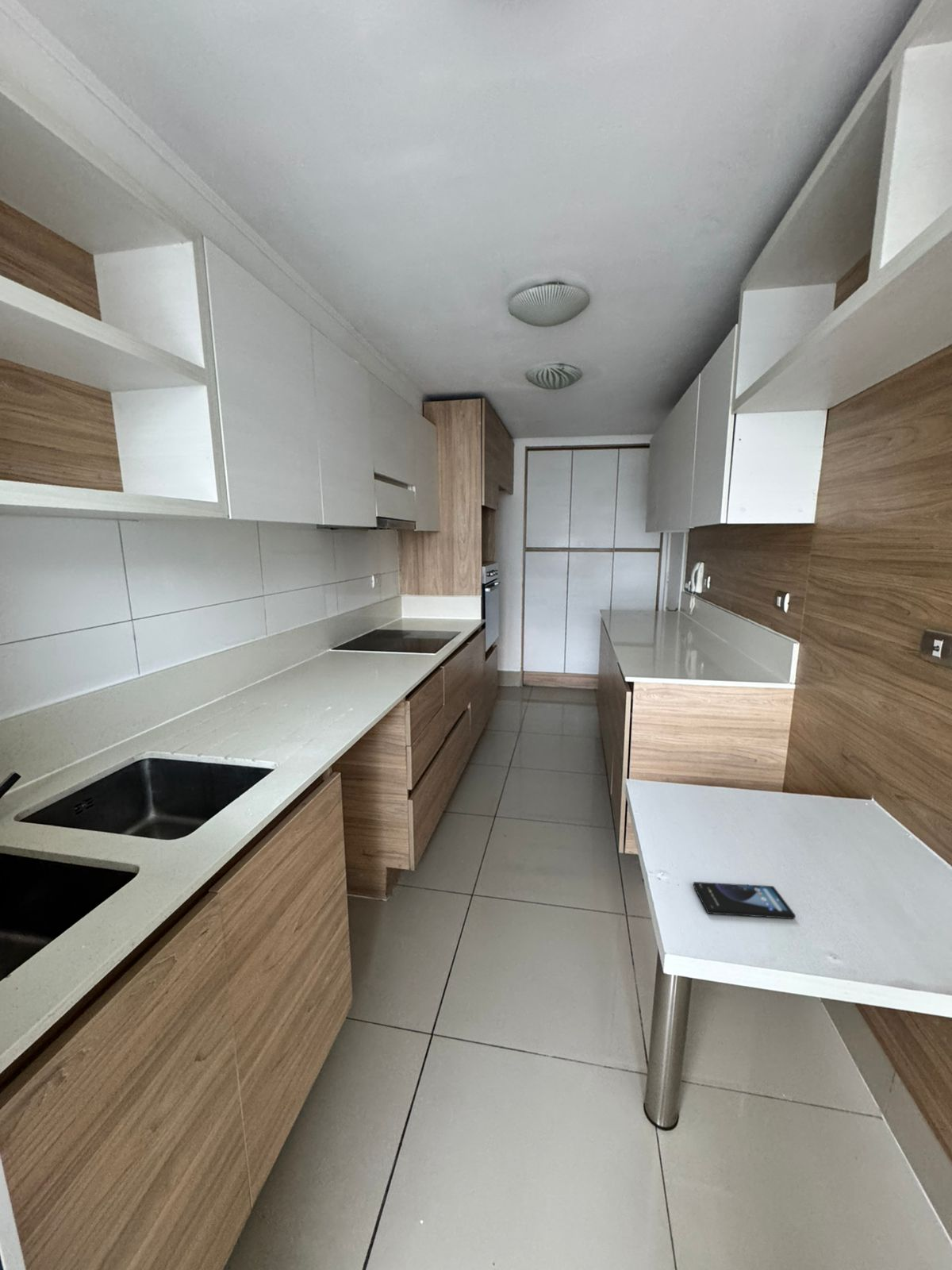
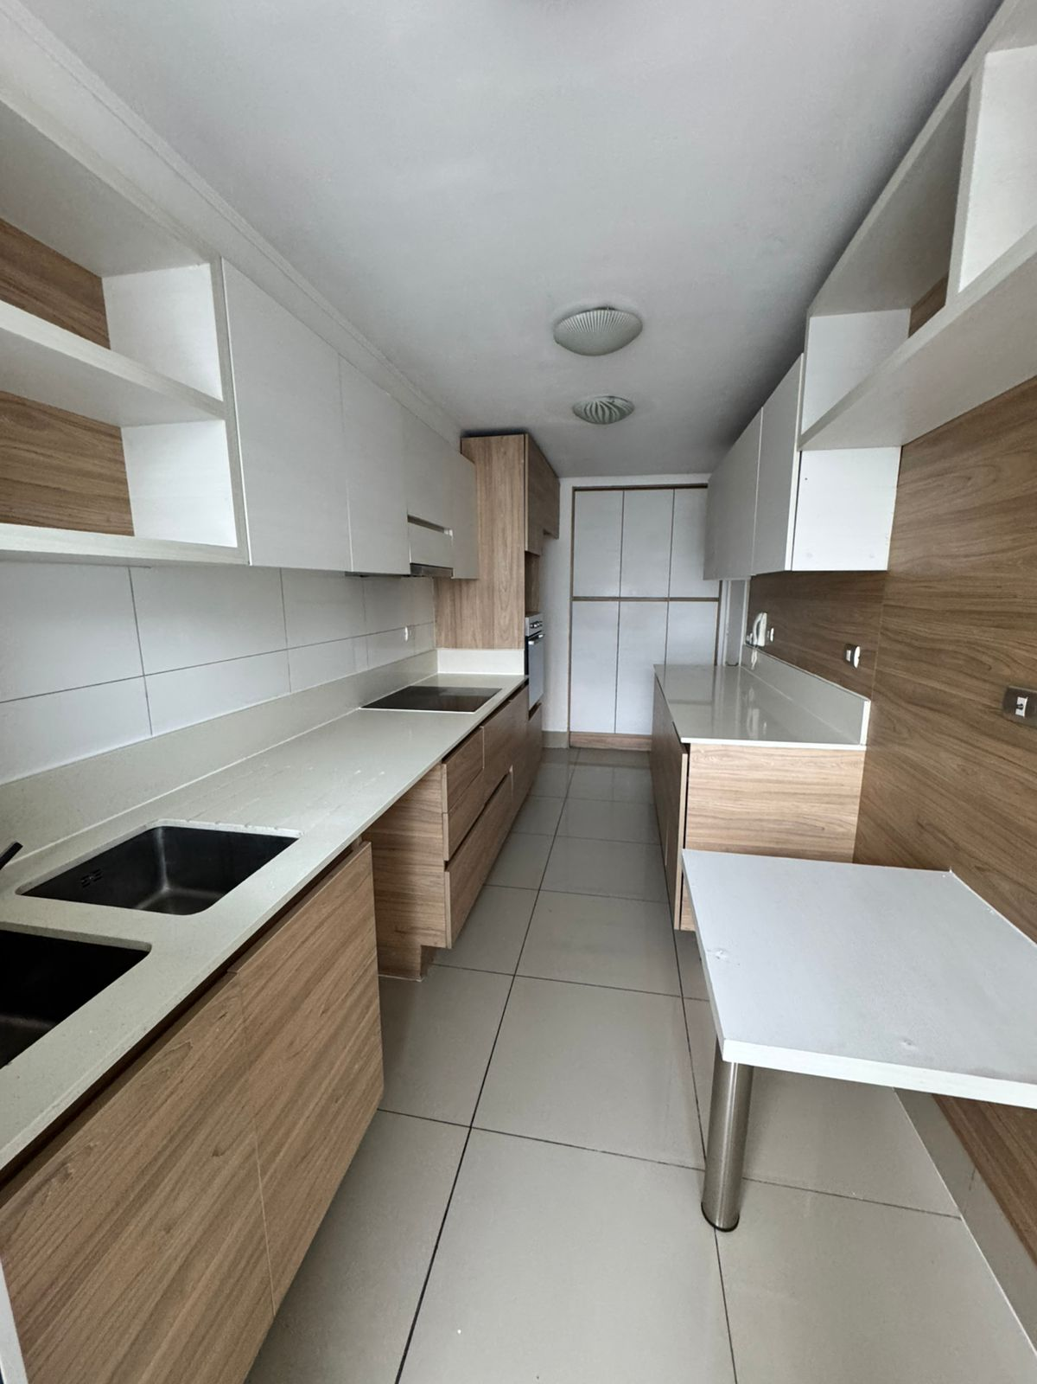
- smartphone [693,881,797,919]
